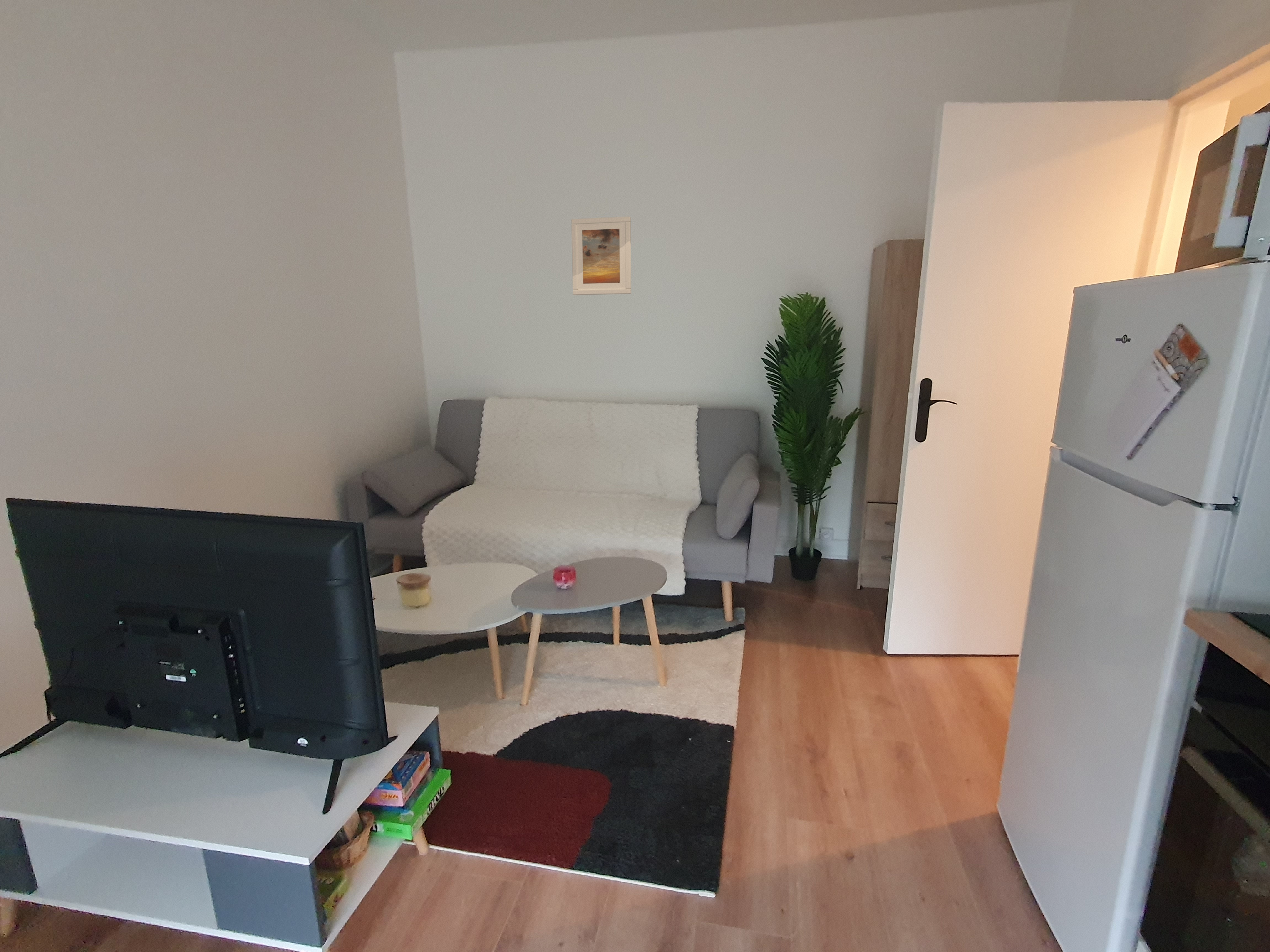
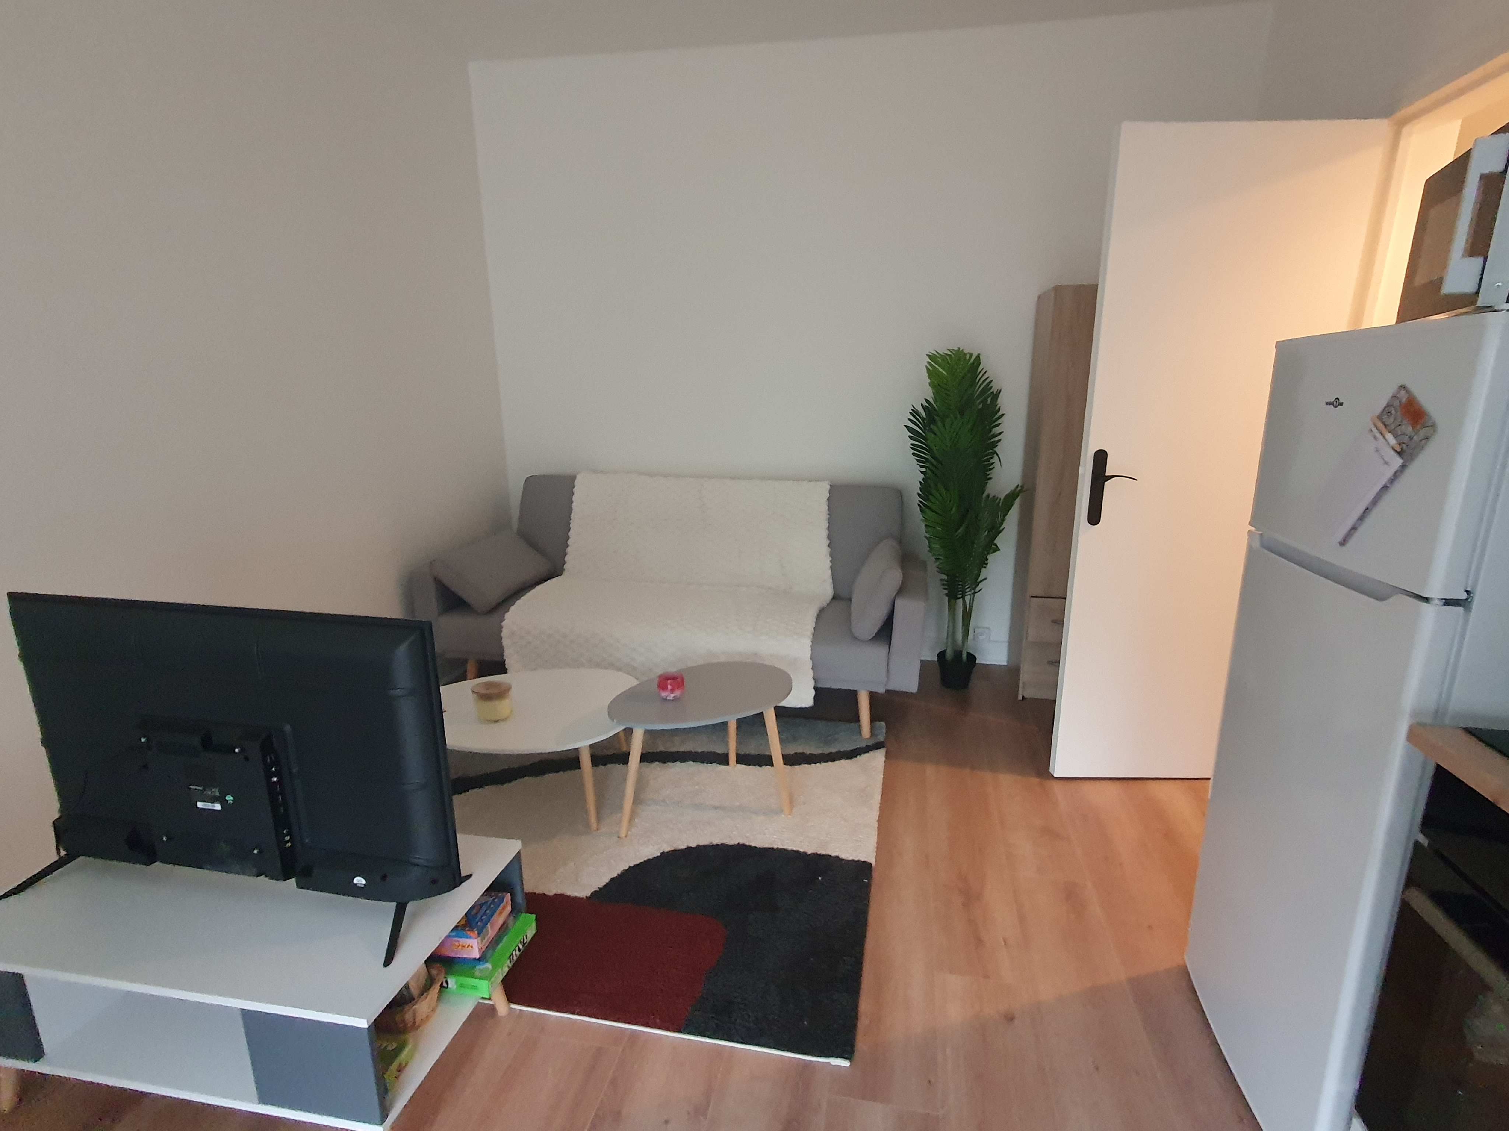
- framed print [571,216,631,295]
